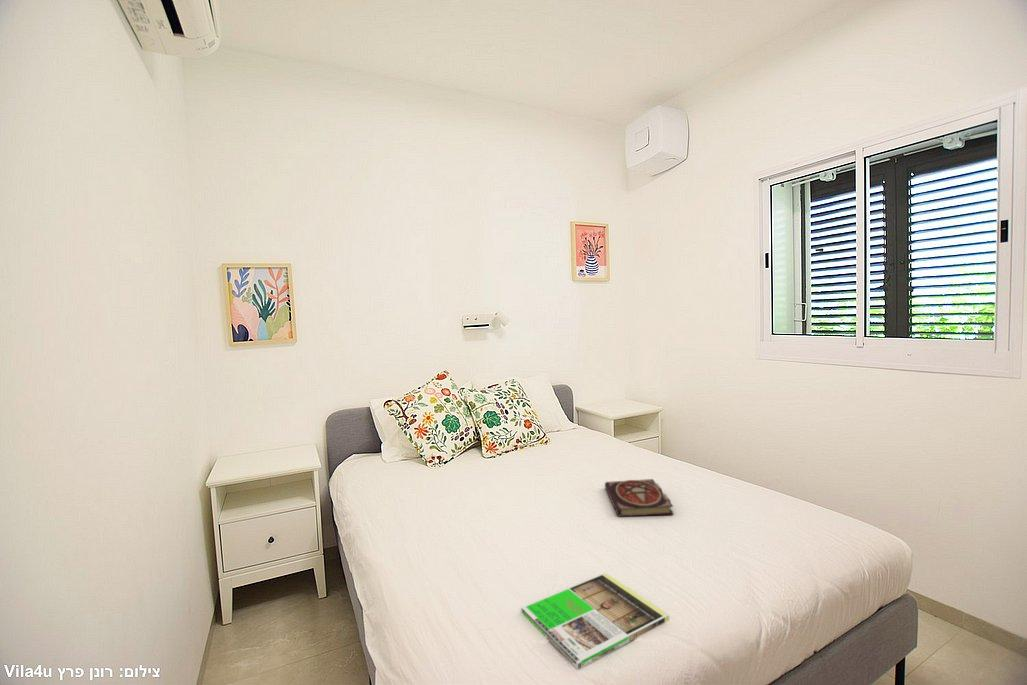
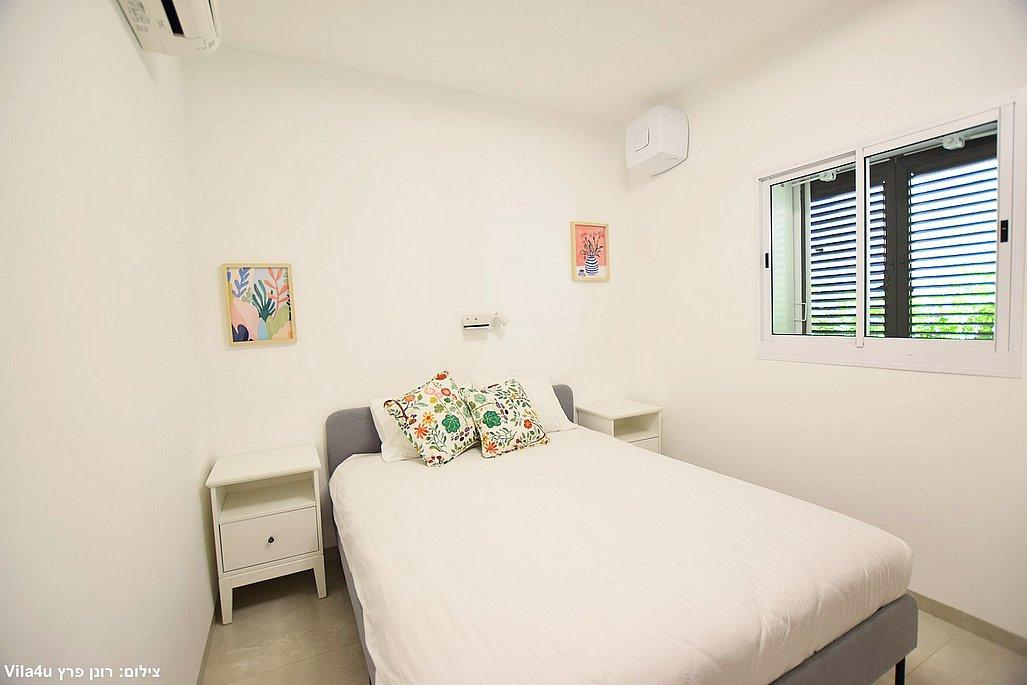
- book [604,478,675,518]
- magazine [520,572,670,670]
